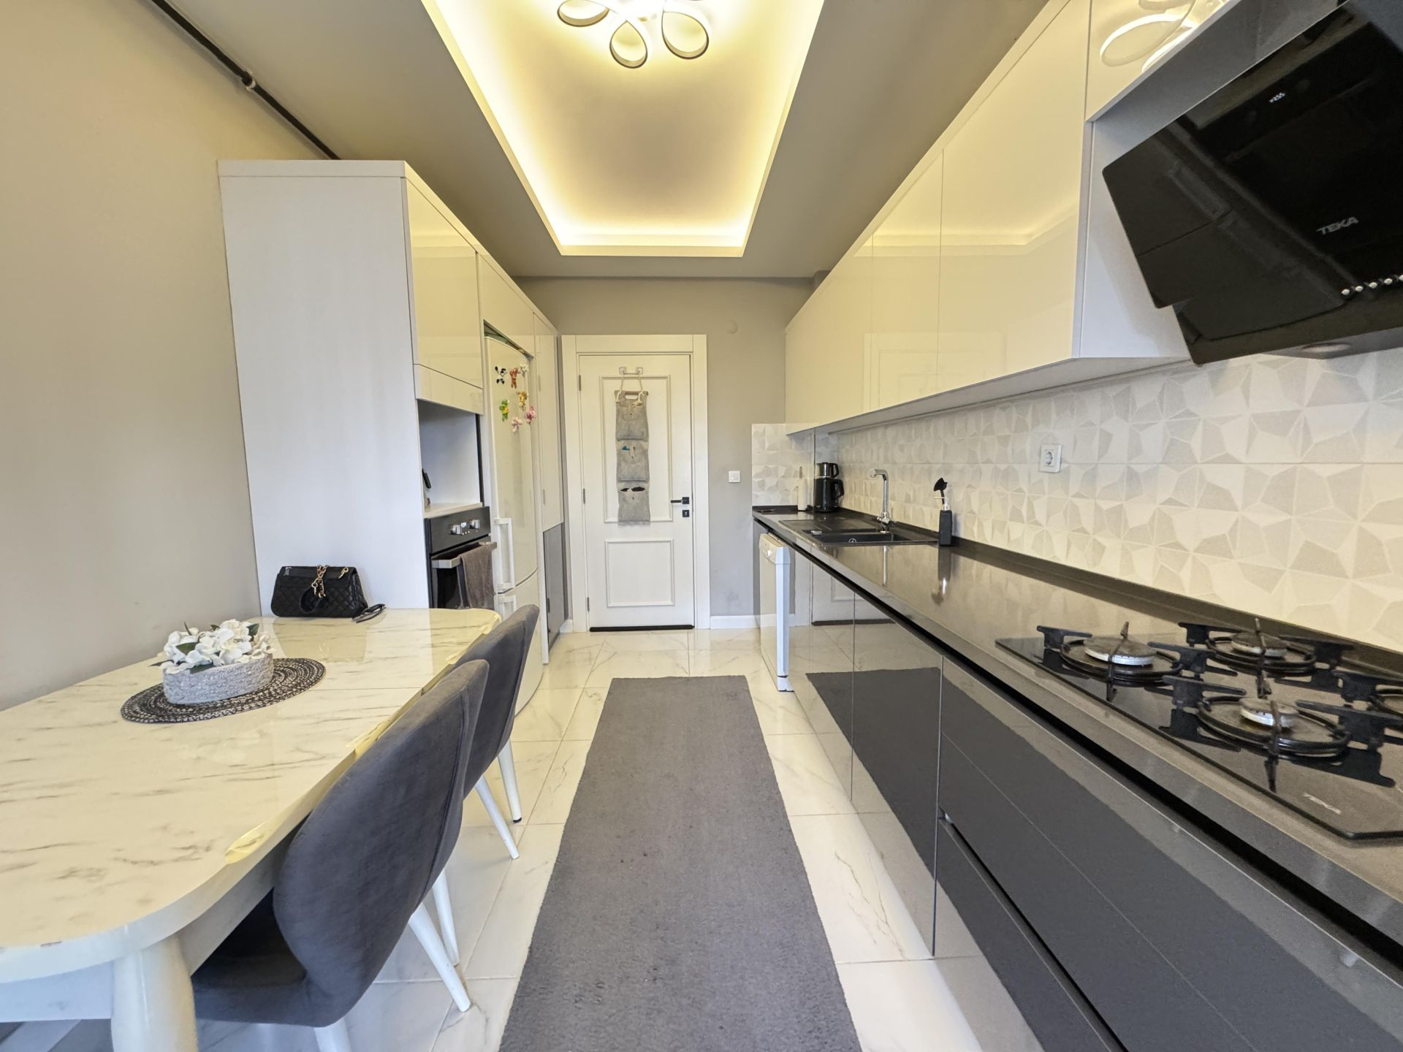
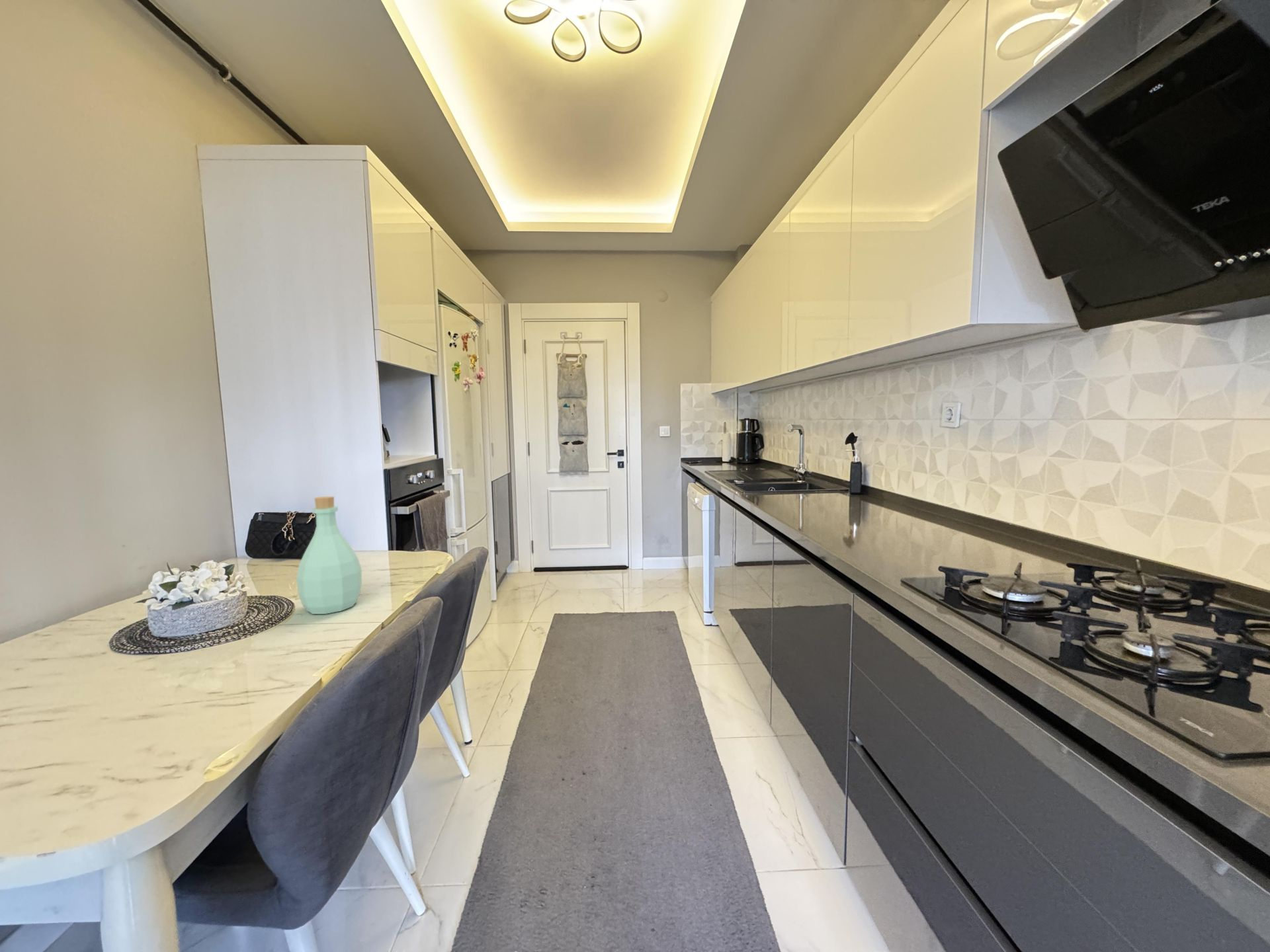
+ bottle [296,496,362,615]
